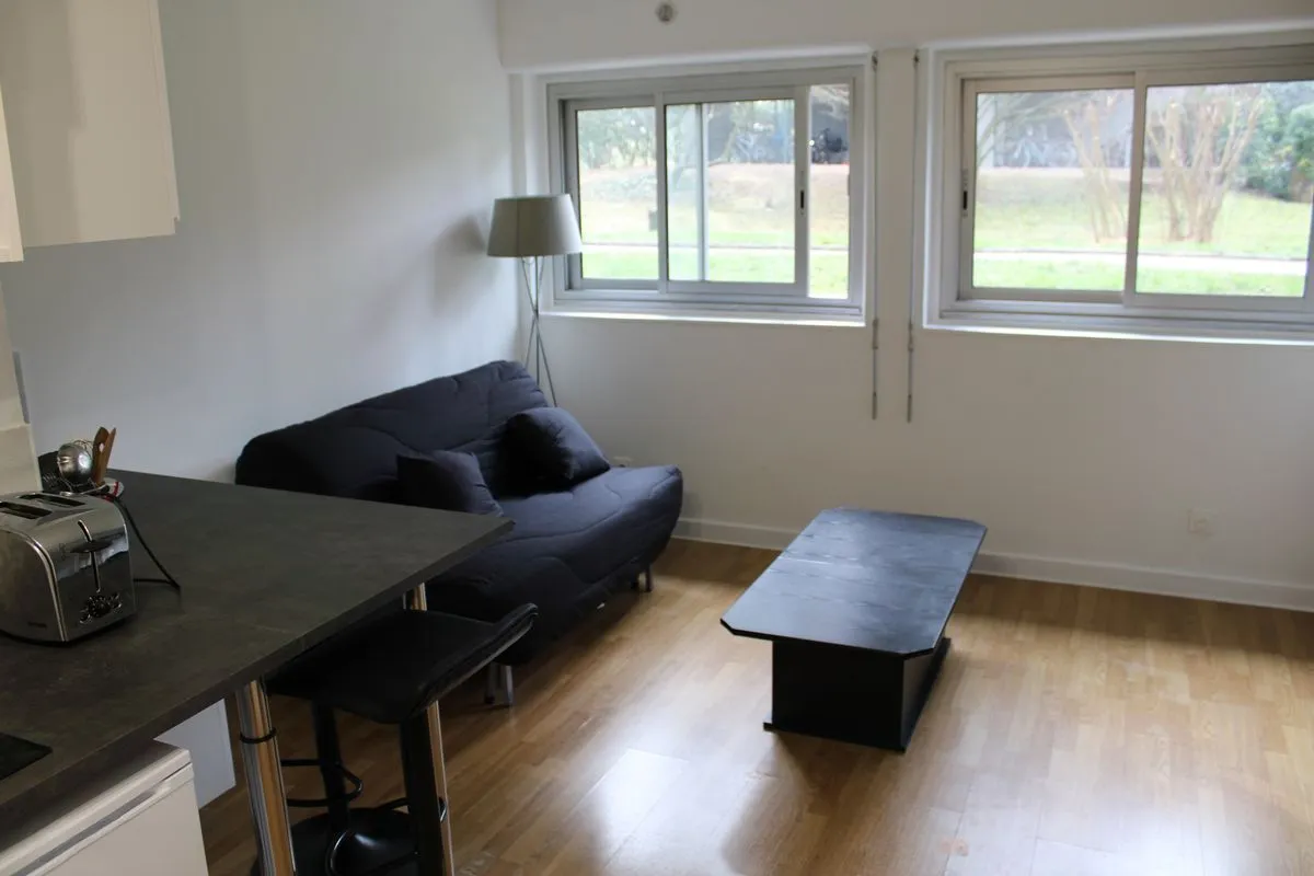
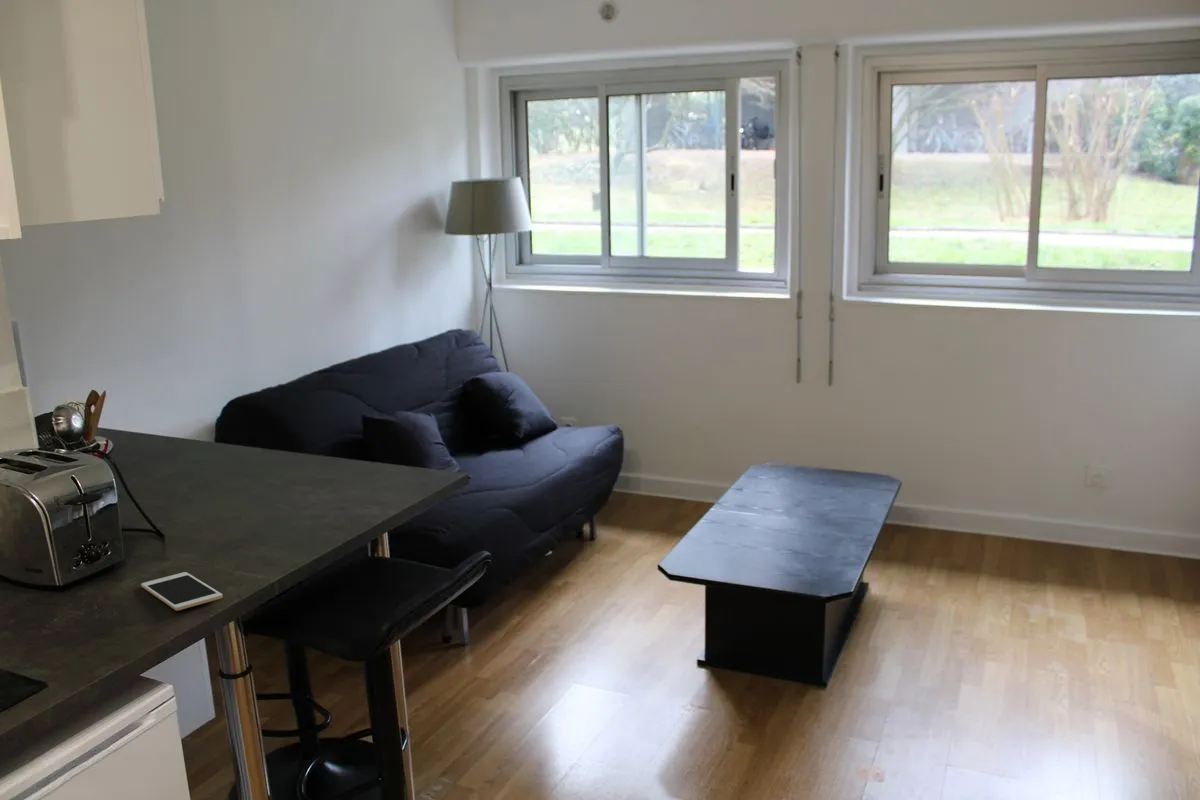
+ cell phone [140,571,223,611]
